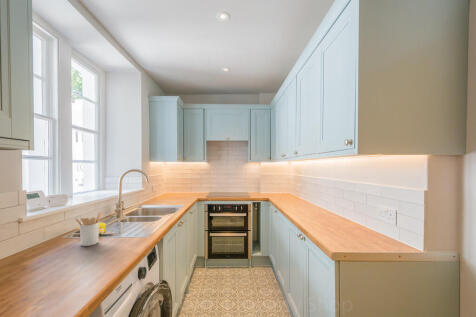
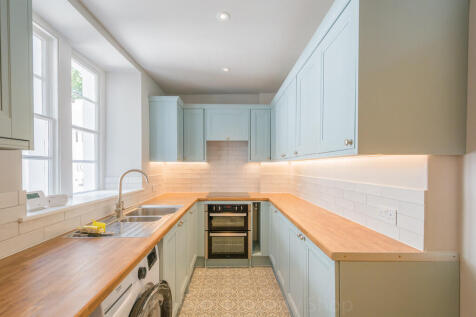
- utensil holder [75,211,102,247]
